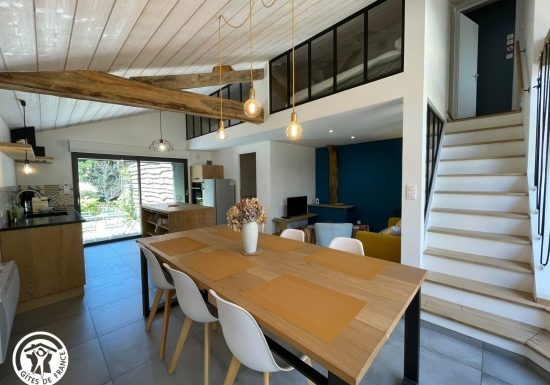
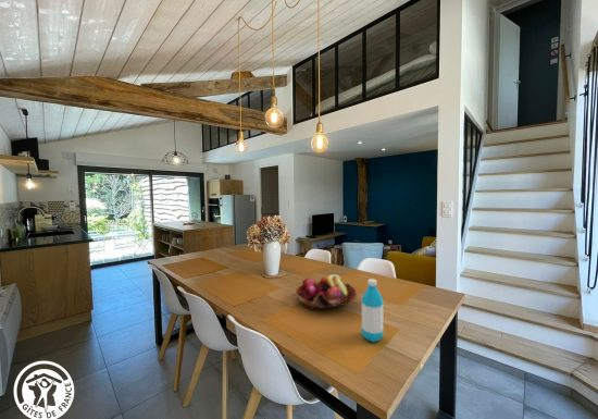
+ fruit basket [292,273,359,310]
+ water bottle [360,278,385,343]
